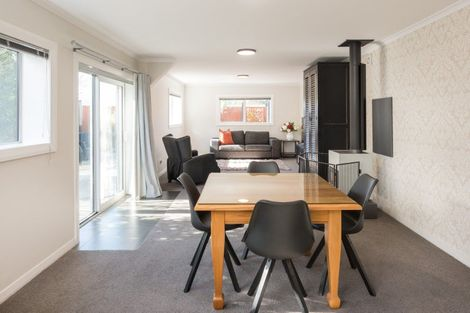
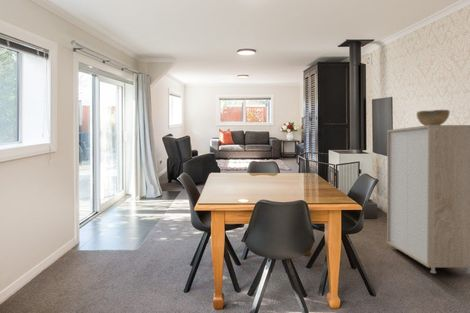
+ decorative bowl [416,109,451,126]
+ storage cabinet [386,124,470,274]
